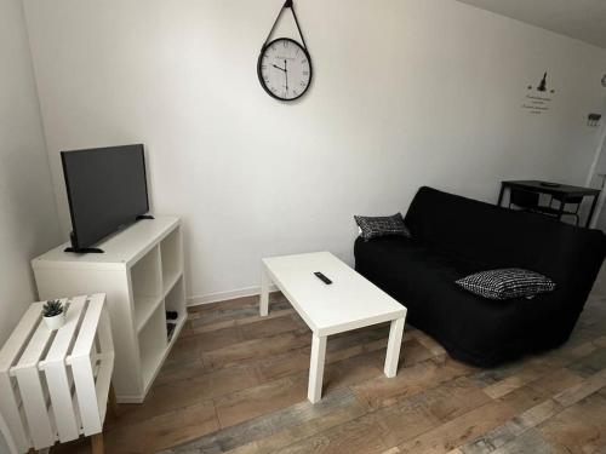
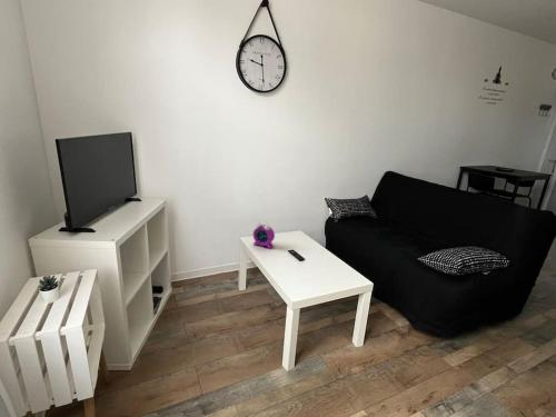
+ alarm clock [252,221,276,249]
